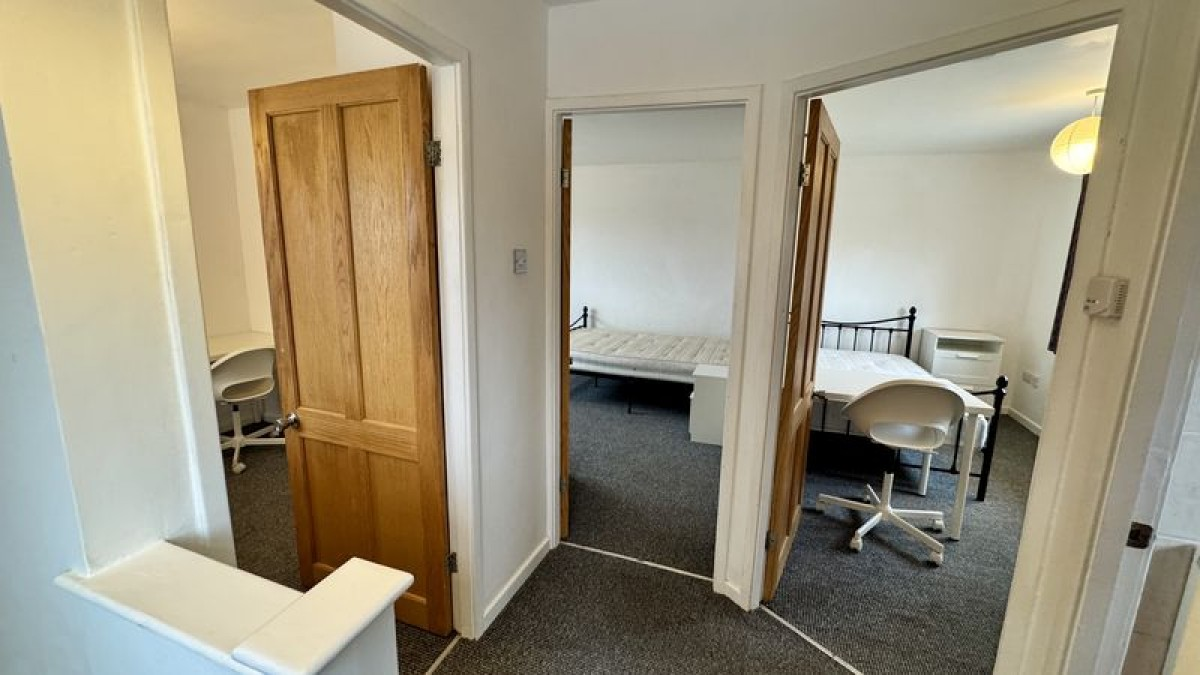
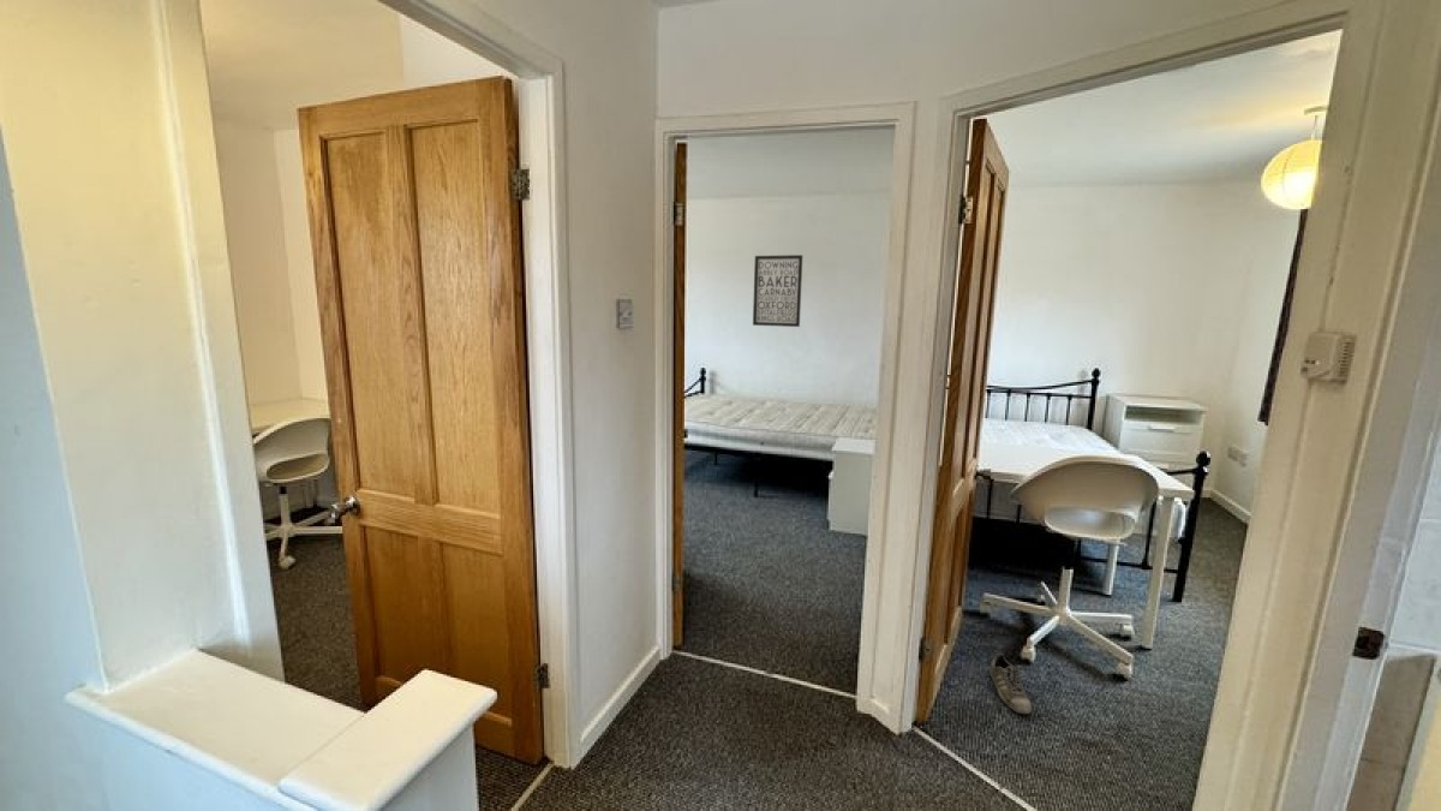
+ shoe [988,652,1033,715]
+ wall art [752,254,803,328]
